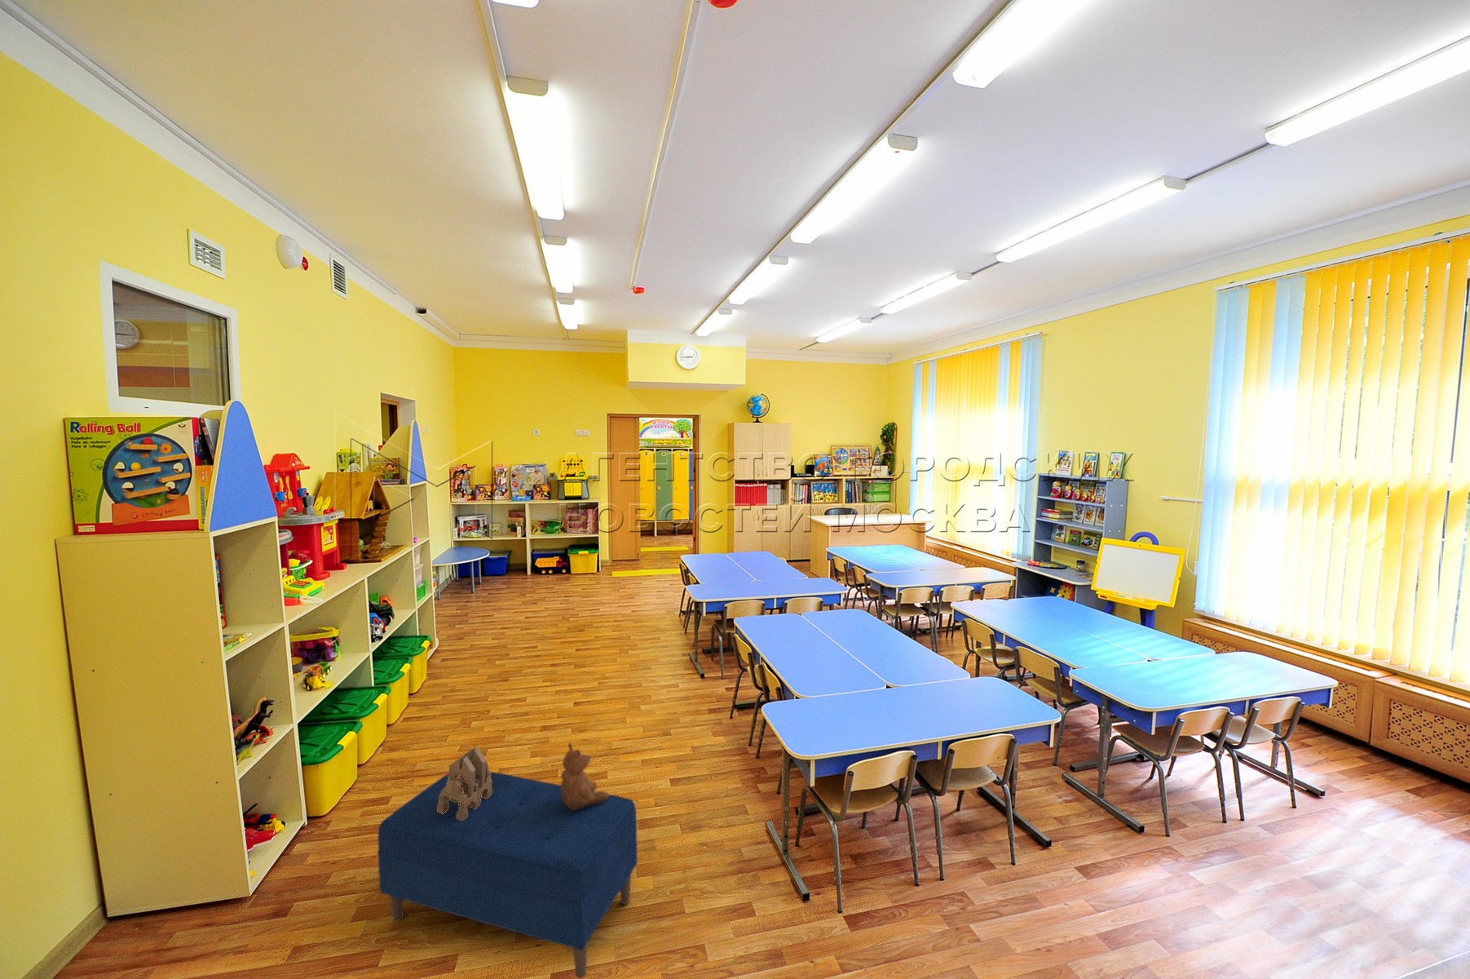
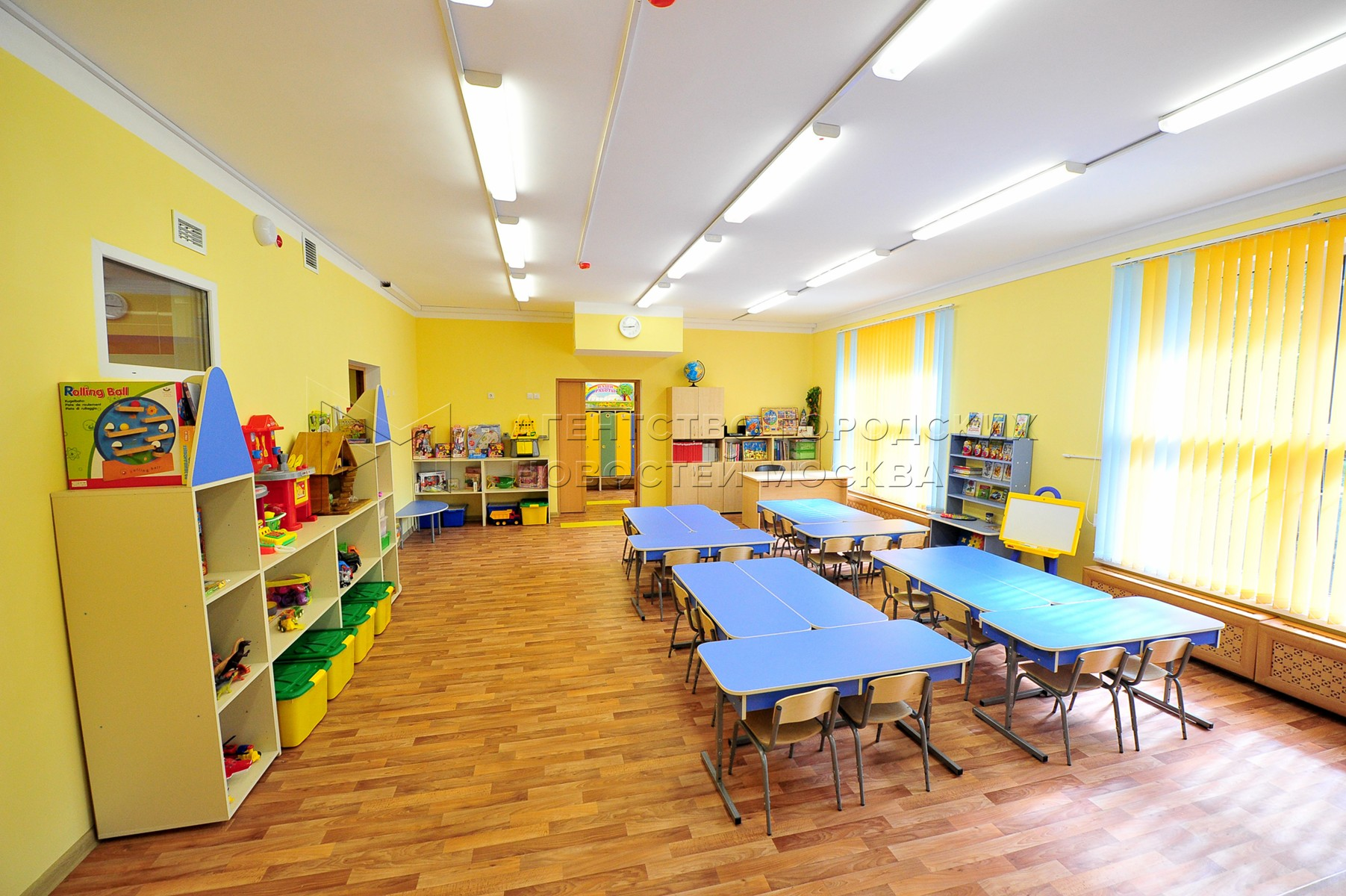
- teddy bear [560,742,609,810]
- toy castle [438,746,491,819]
- bench [377,770,639,979]
